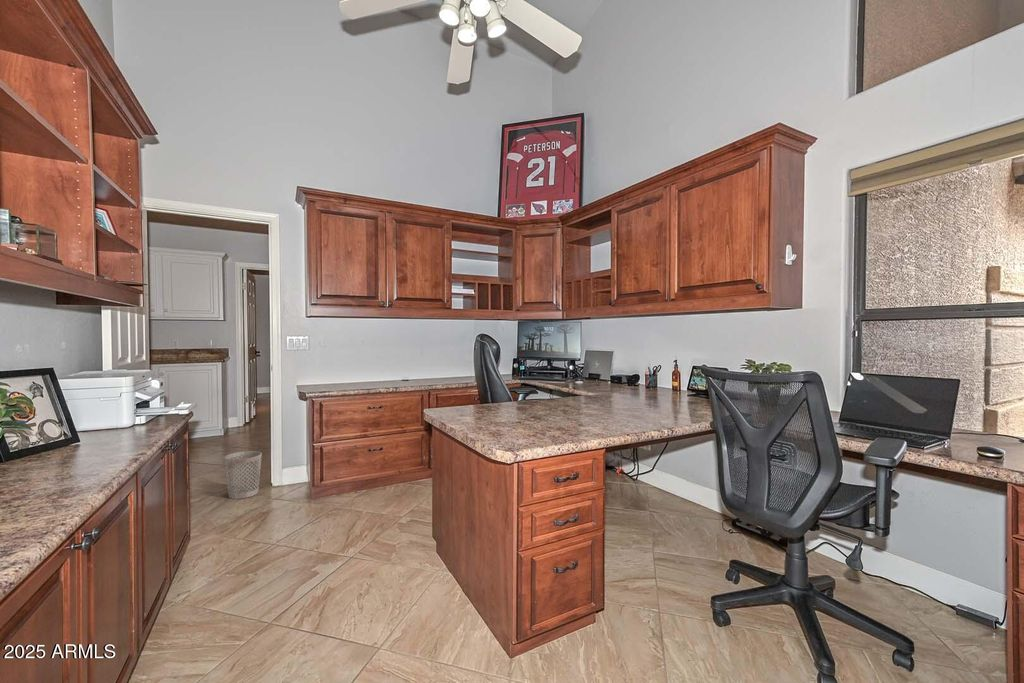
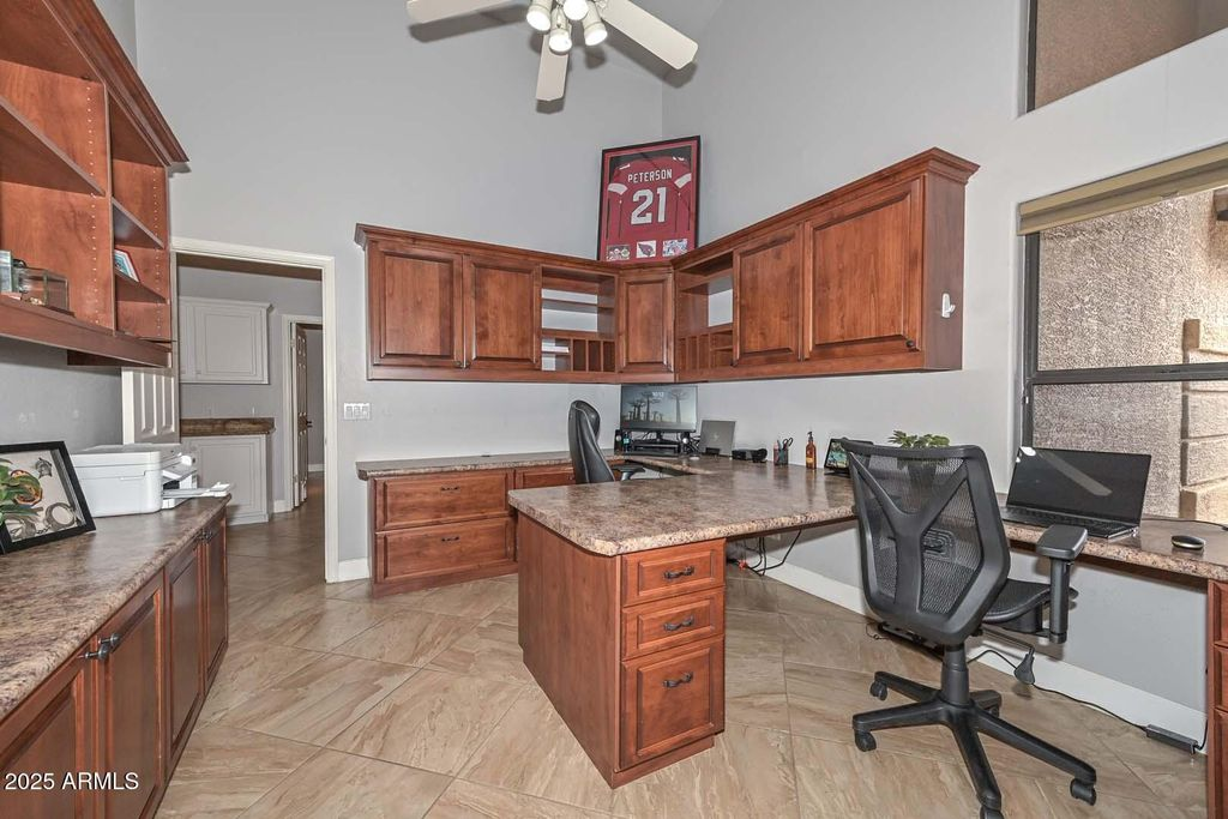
- wastebasket [224,450,263,500]
